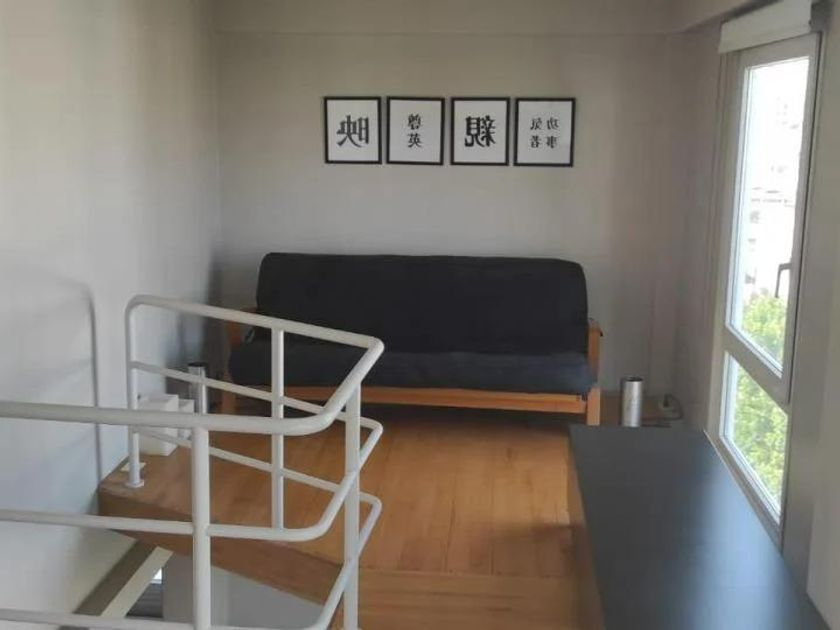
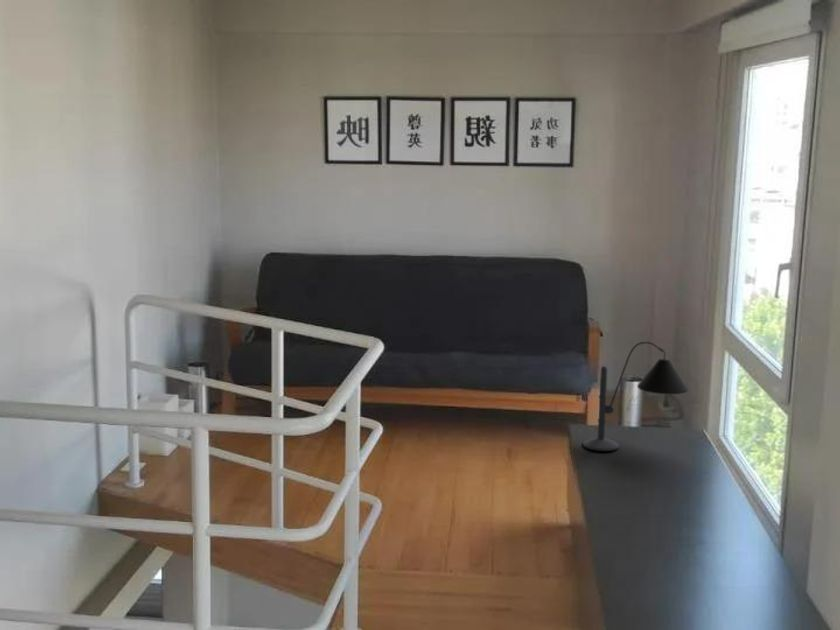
+ desk lamp [582,341,690,452]
